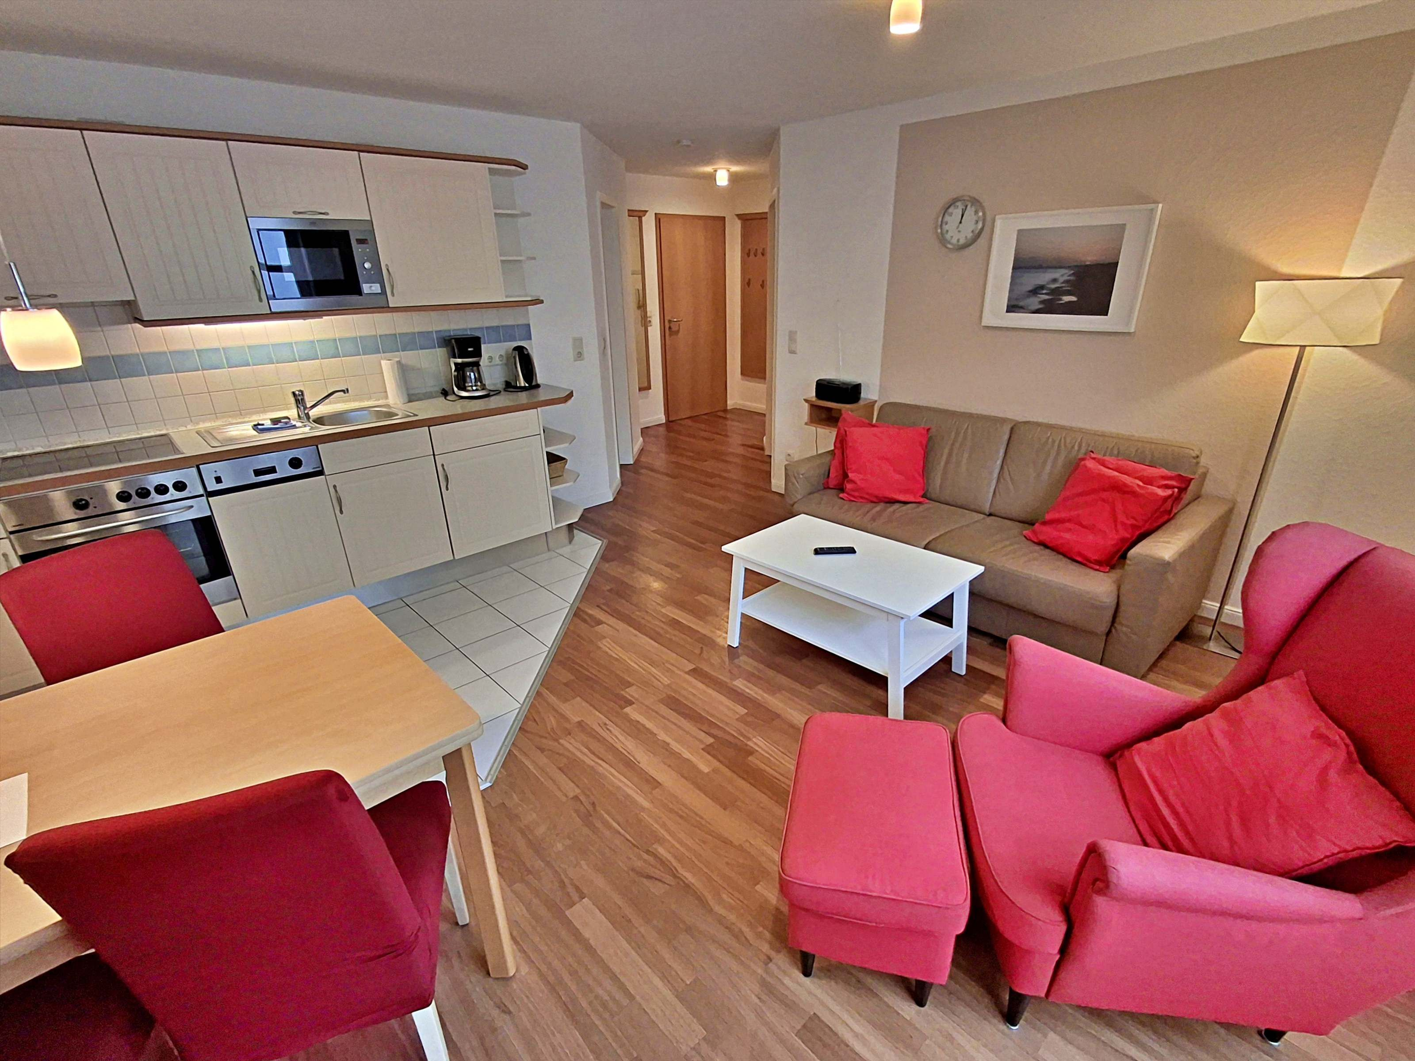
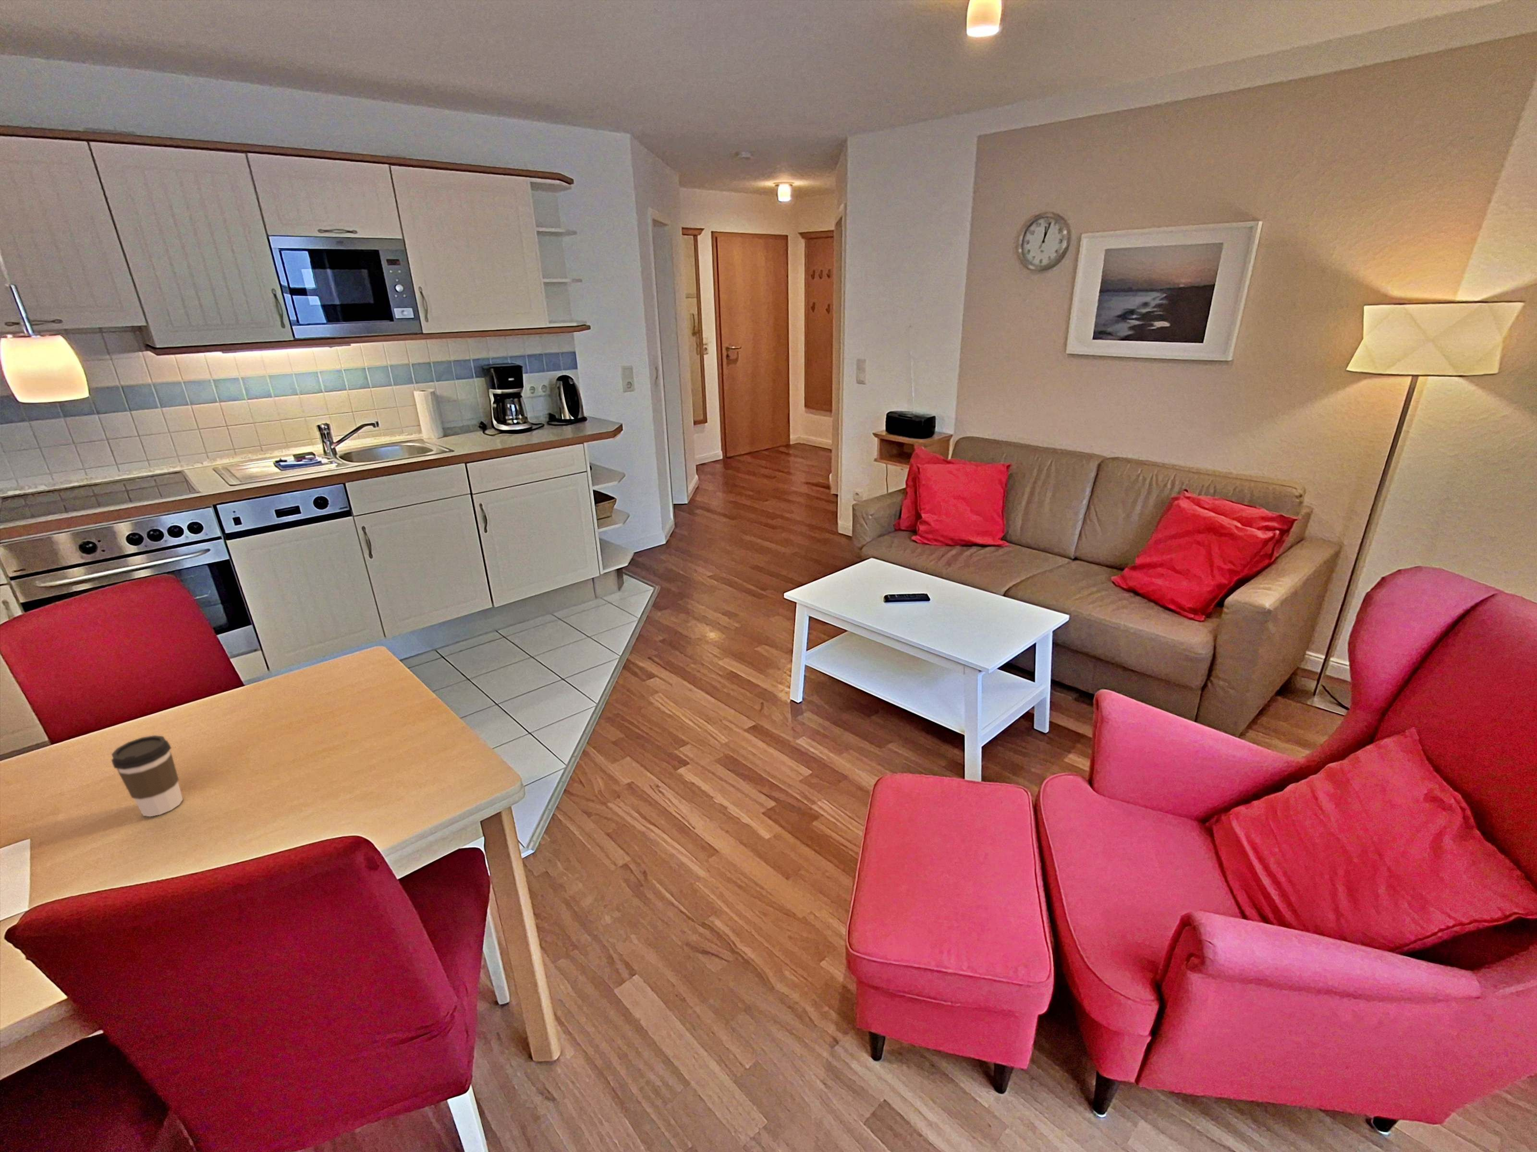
+ coffee cup [111,735,184,817]
